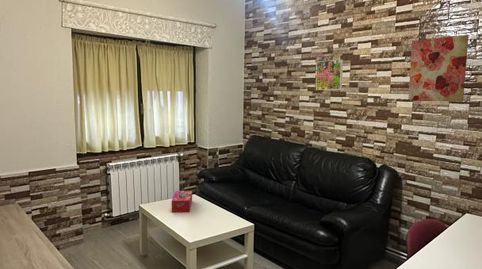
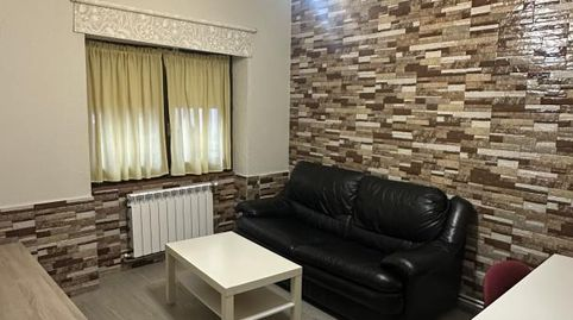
- tissue box [171,190,193,213]
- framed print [315,58,344,91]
- wall art [407,34,470,103]
